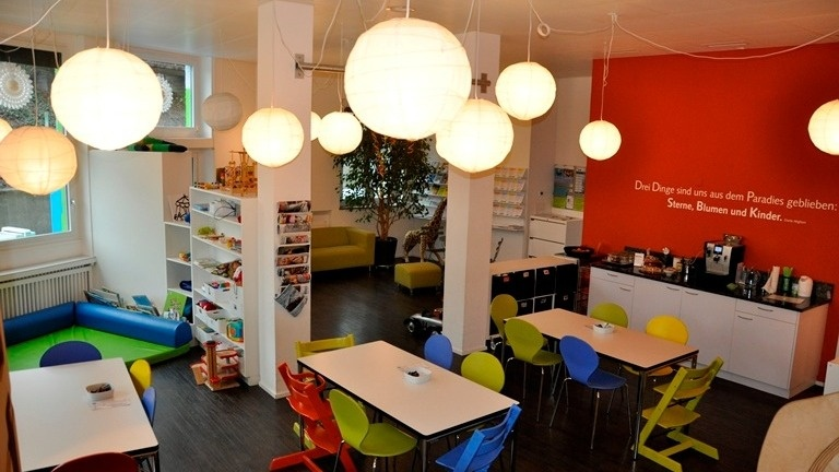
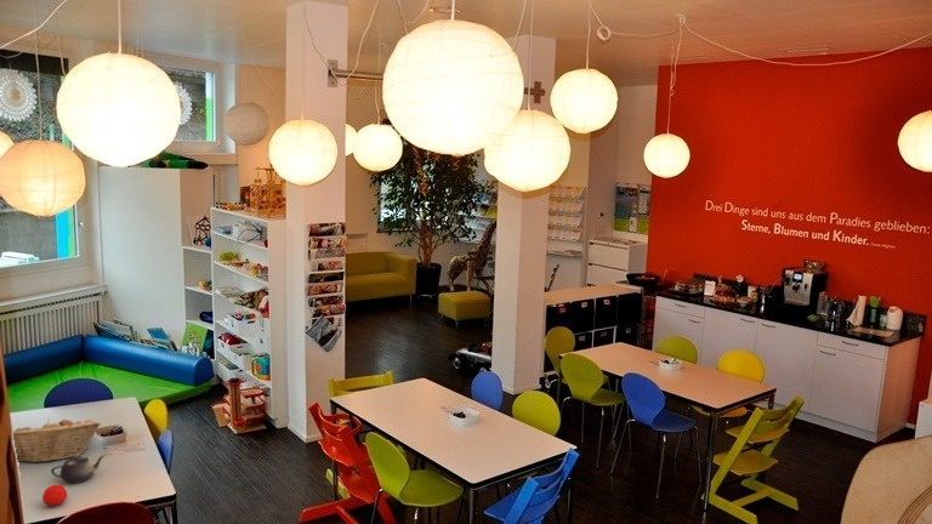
+ fruit basket [12,417,102,463]
+ teapot [50,454,107,484]
+ apple [41,483,68,507]
